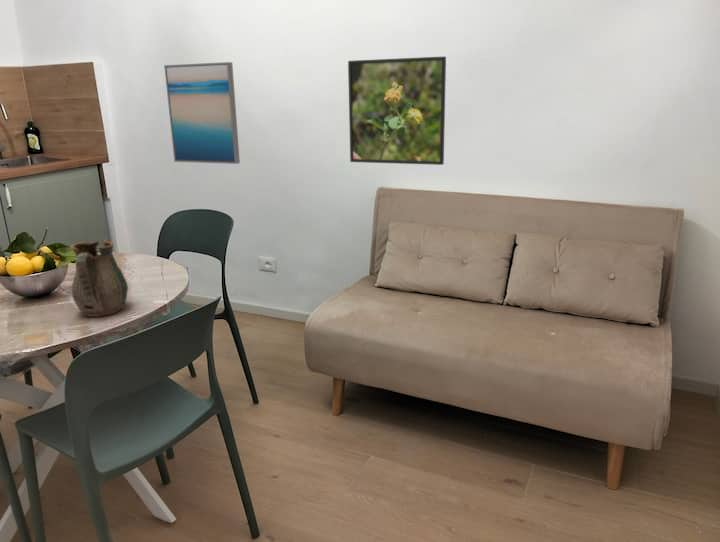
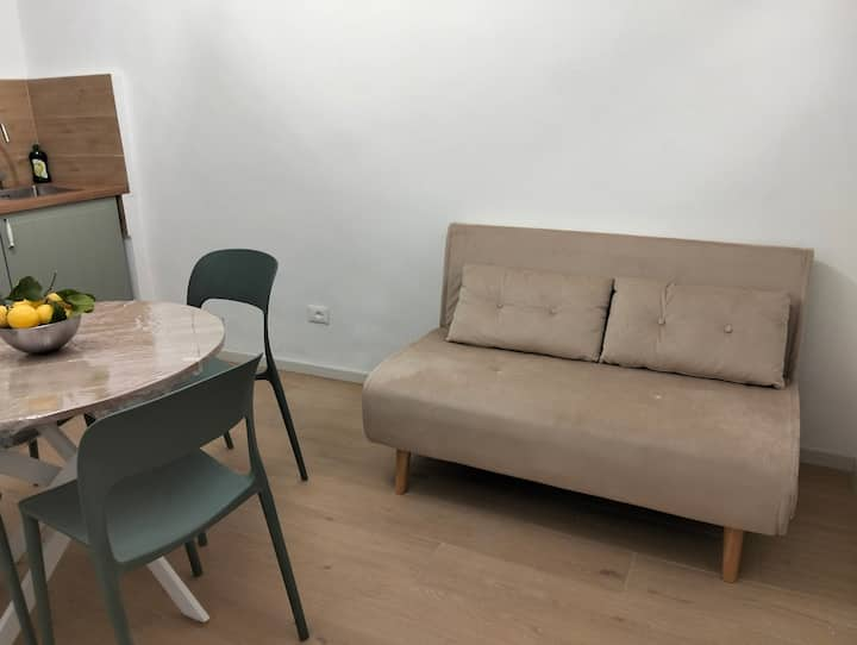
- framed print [347,55,447,166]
- ceramic pitcher [69,238,129,318]
- wall art [163,61,241,165]
